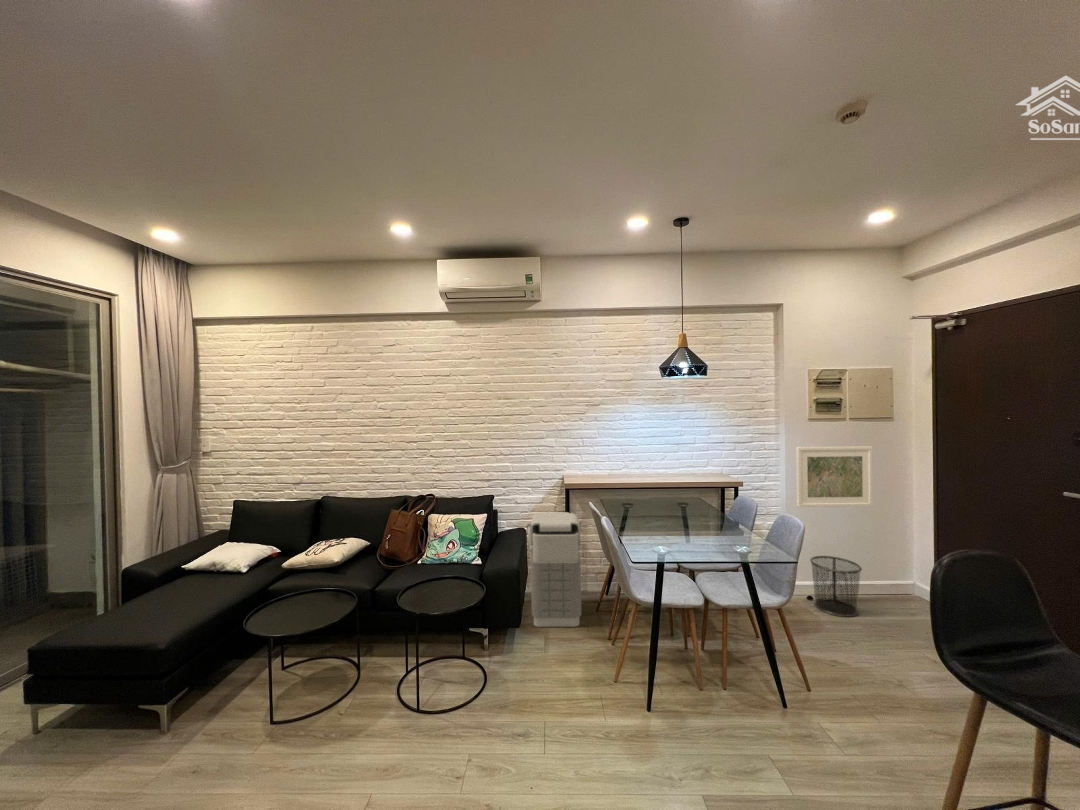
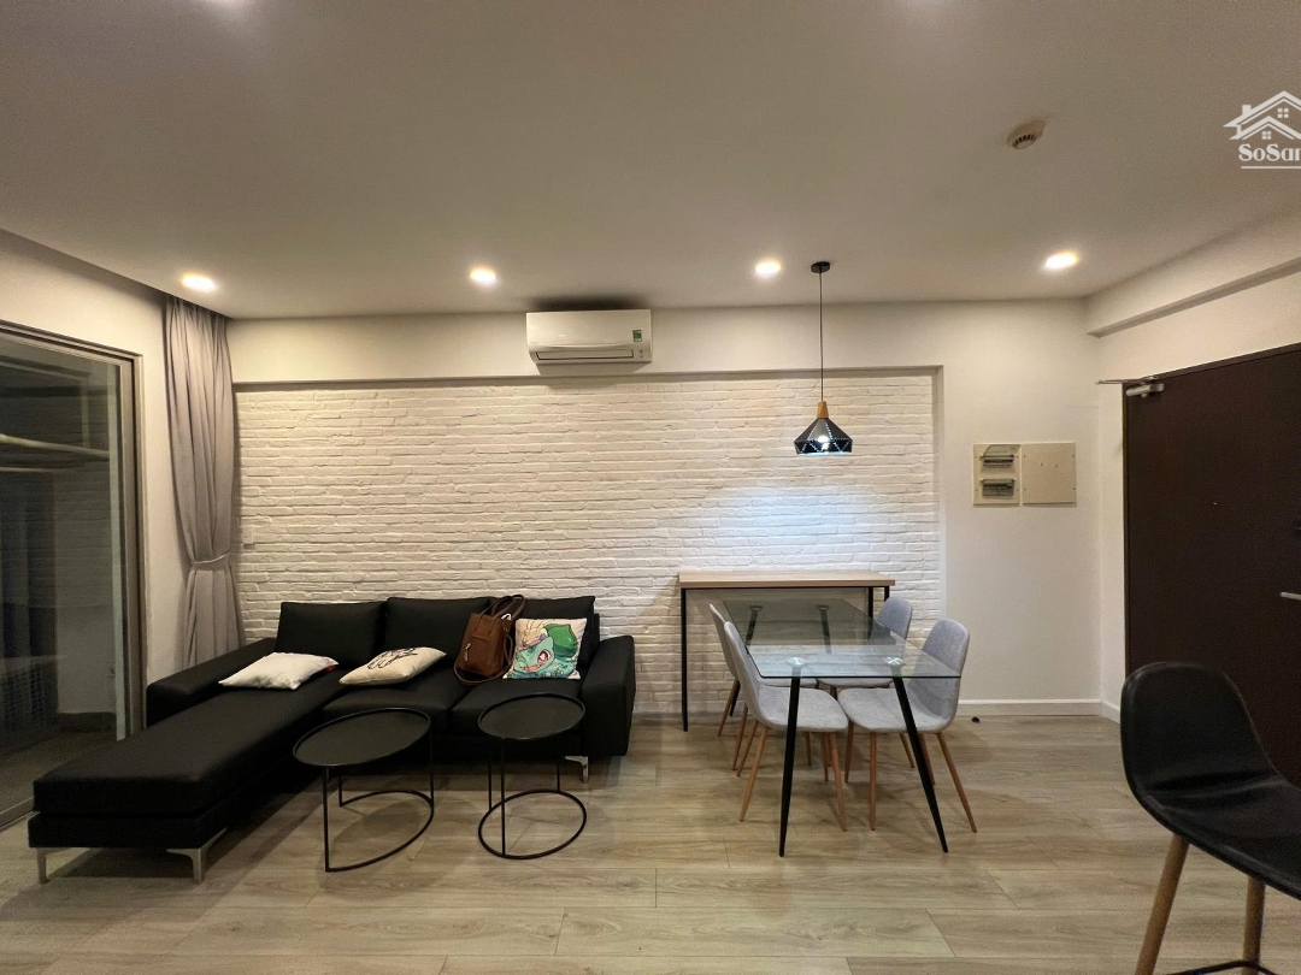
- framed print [795,445,874,508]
- waste bin [809,555,863,618]
- grenade [525,511,583,628]
